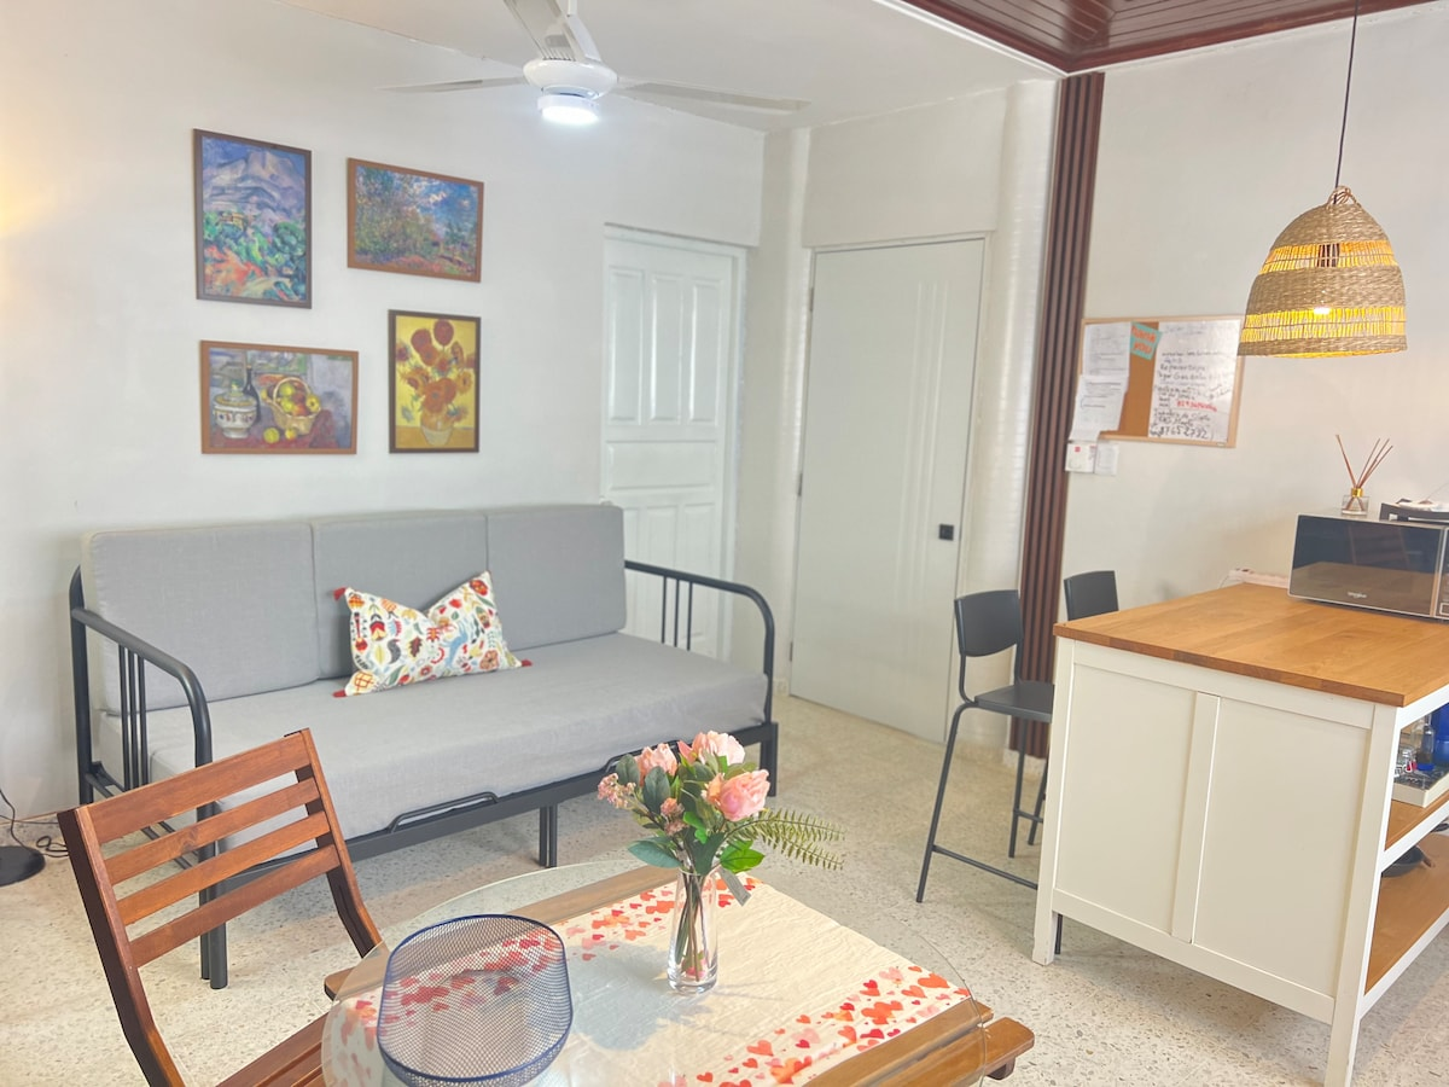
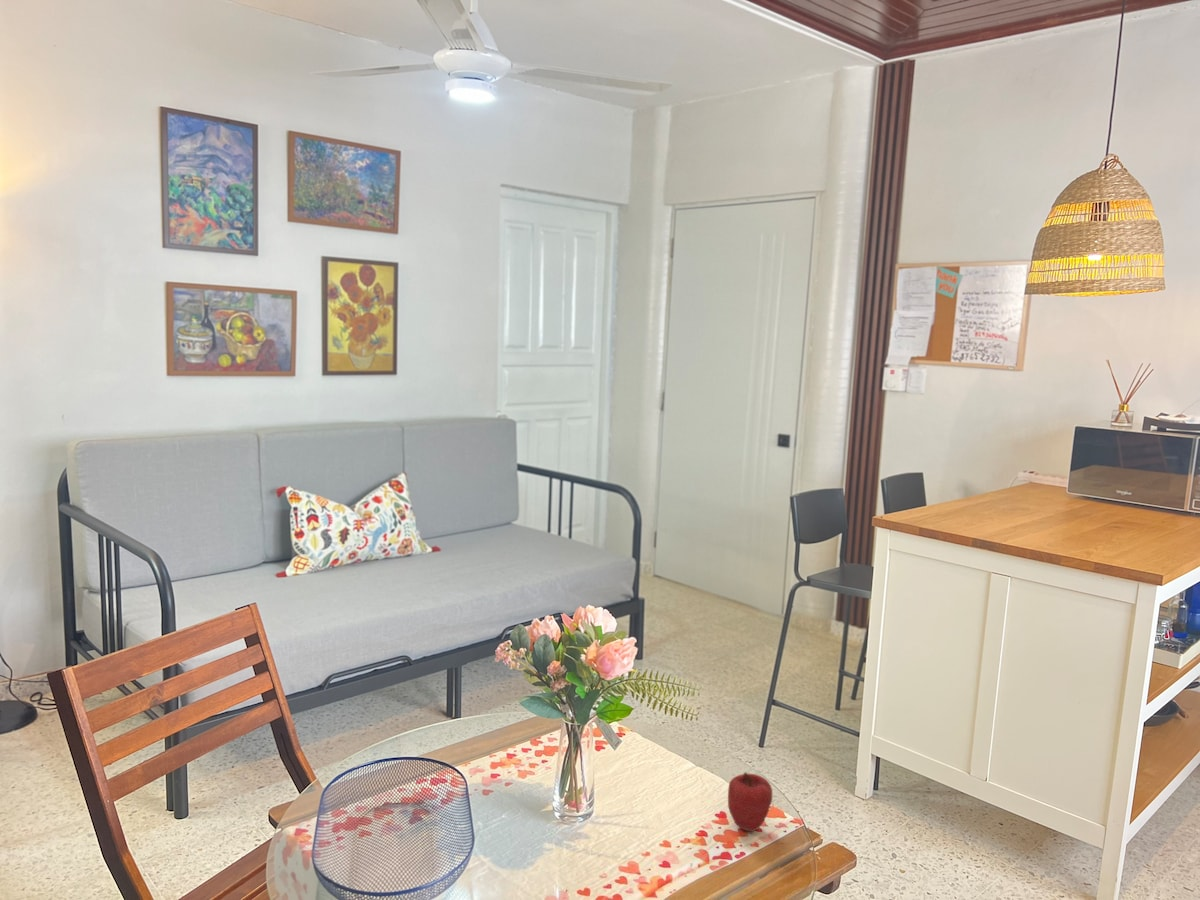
+ apple [727,771,773,832]
